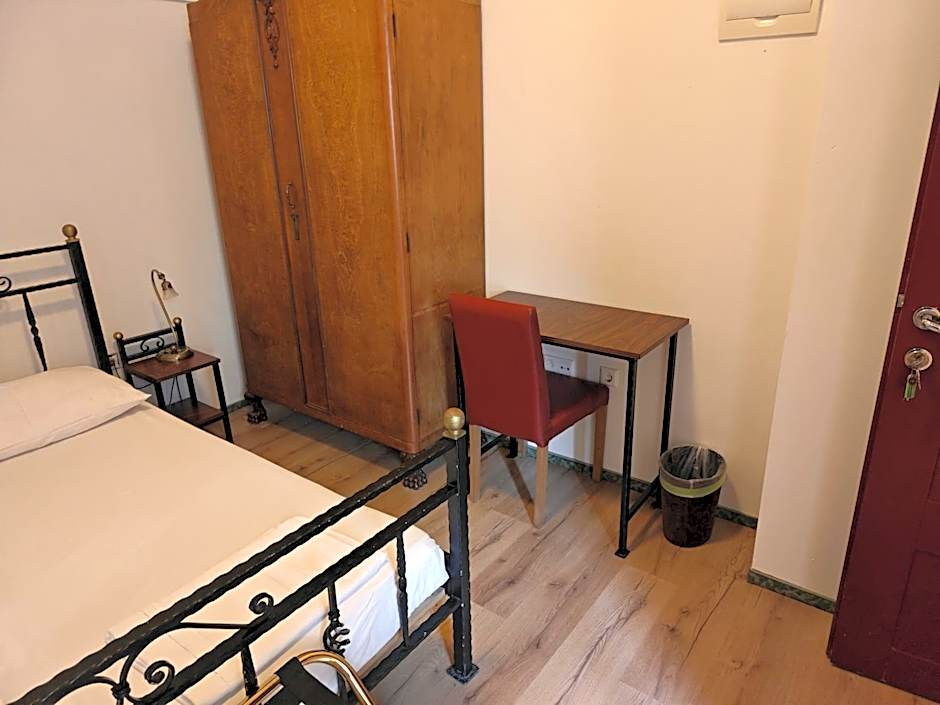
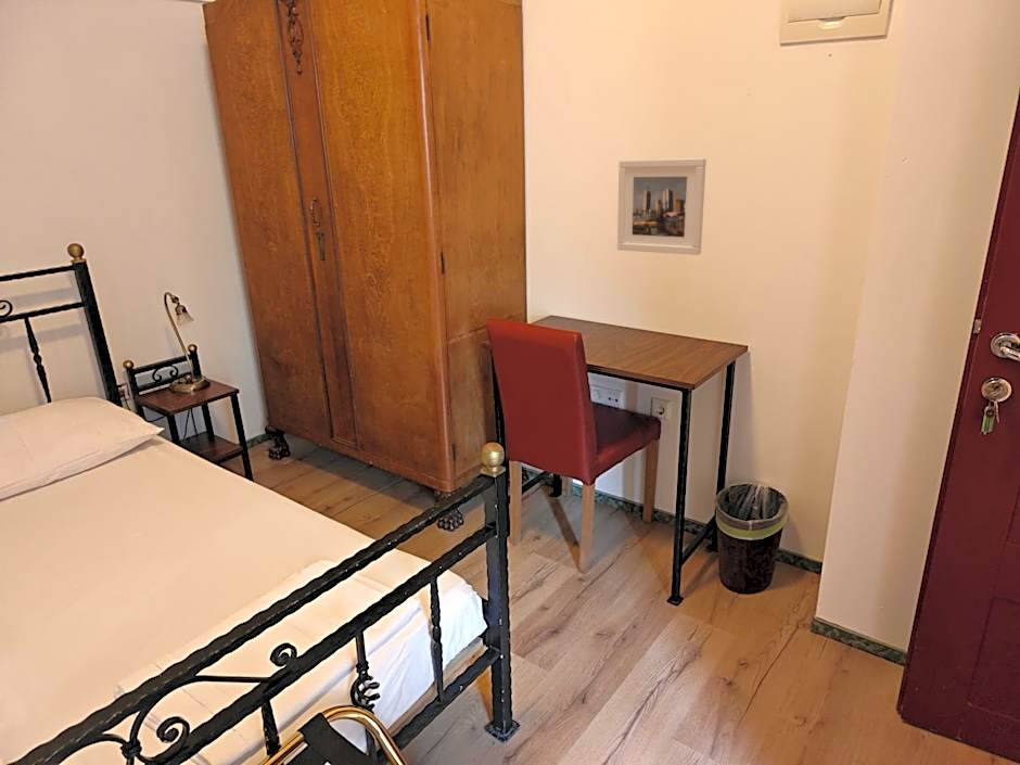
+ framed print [616,157,707,256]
